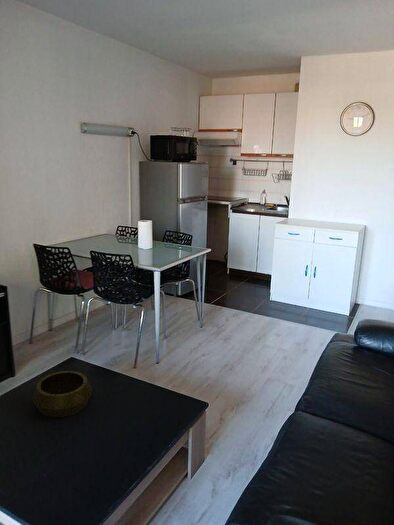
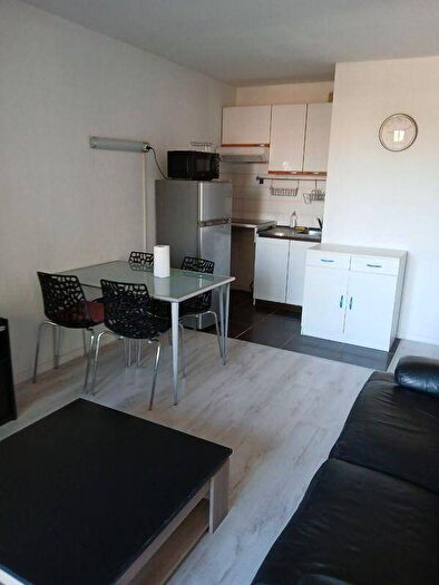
- decorative bowl [31,370,93,419]
